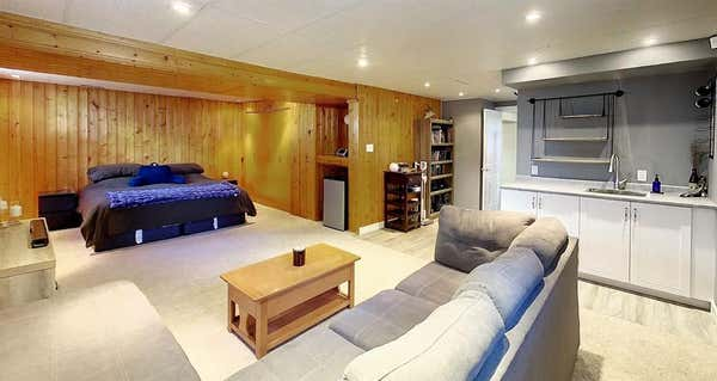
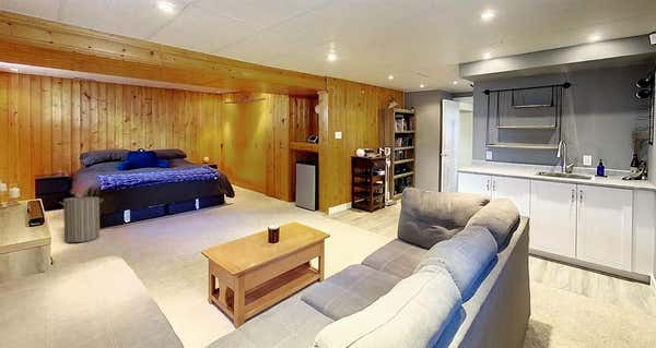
+ laundry hamper [58,191,104,243]
